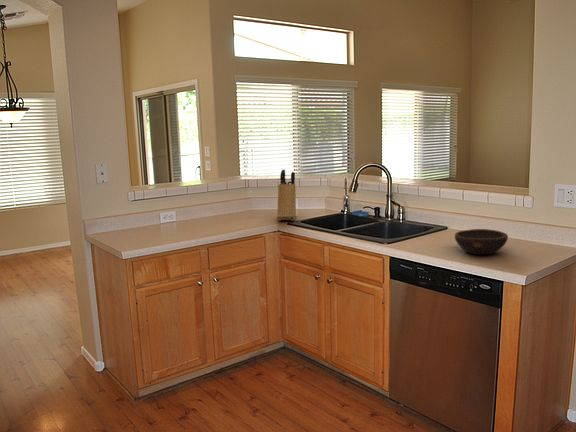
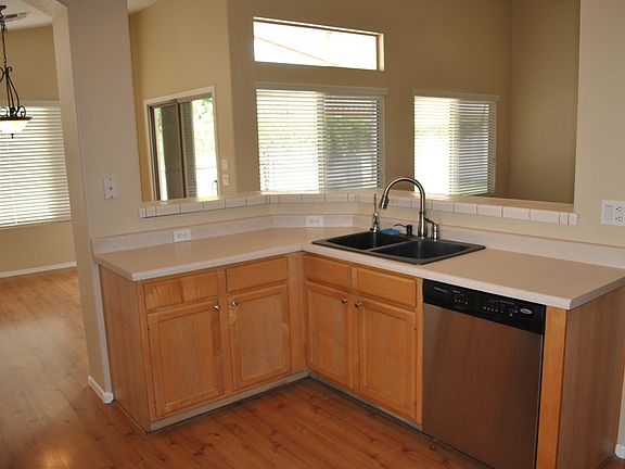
- knife block [276,169,297,221]
- bowl [454,228,509,256]
